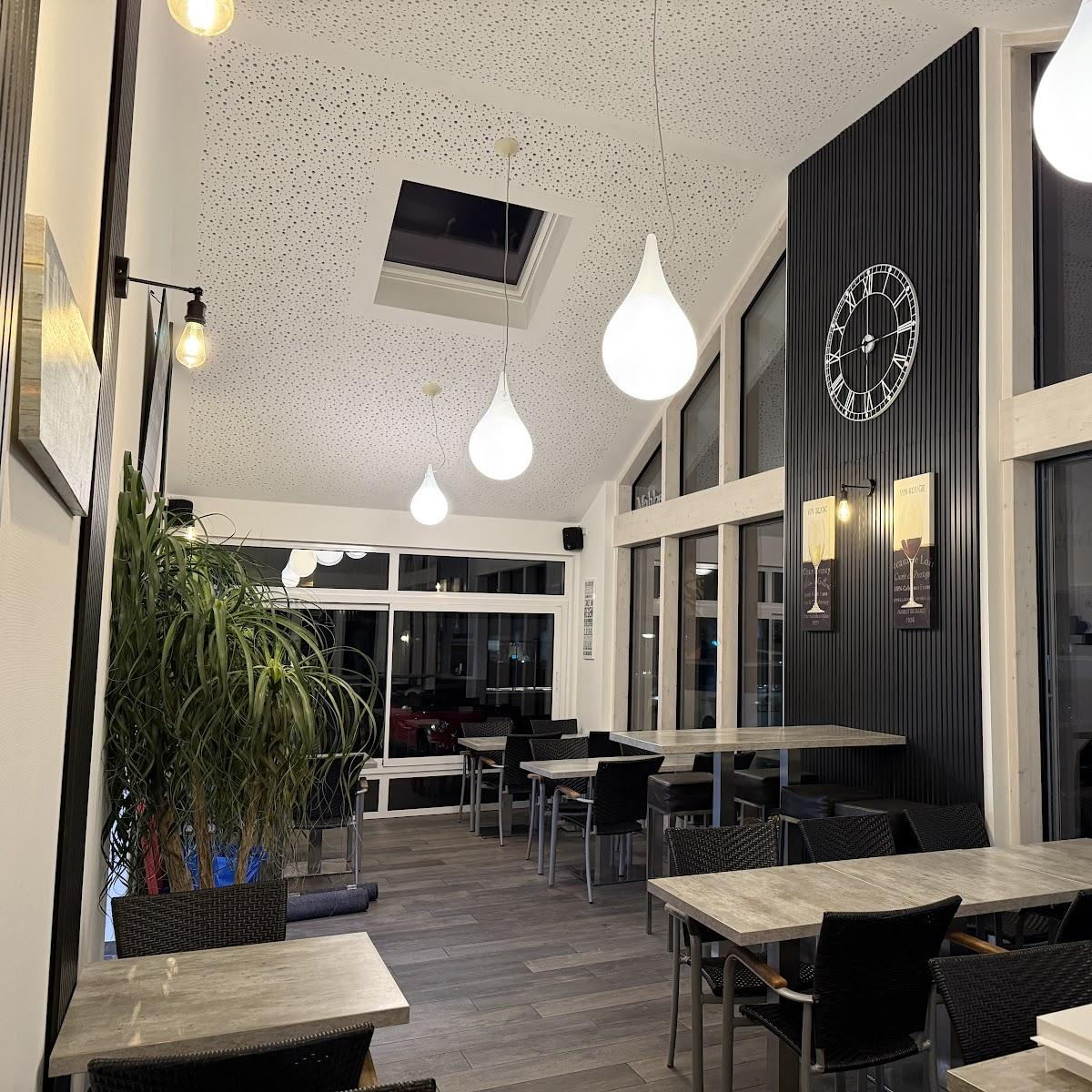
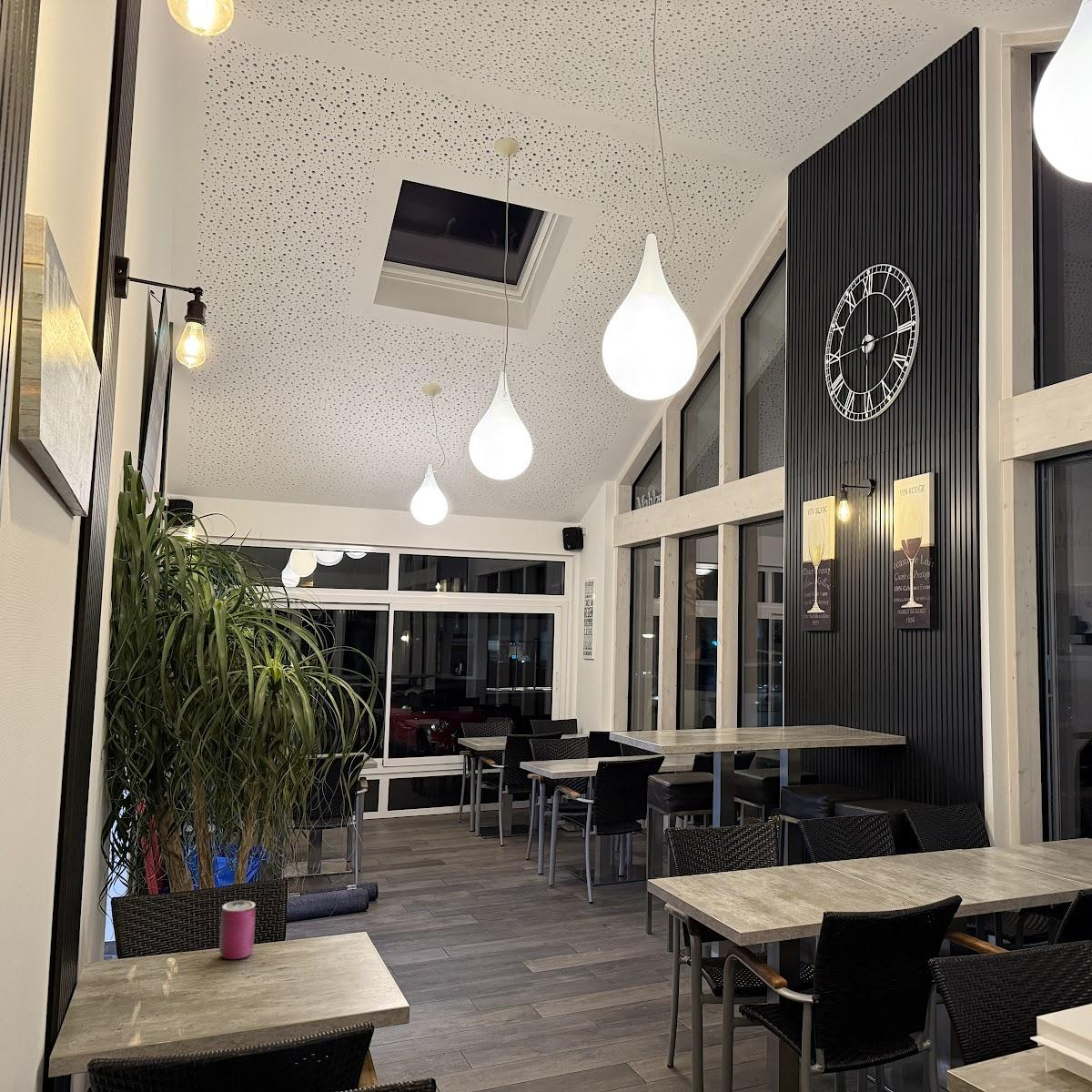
+ can [218,900,257,960]
